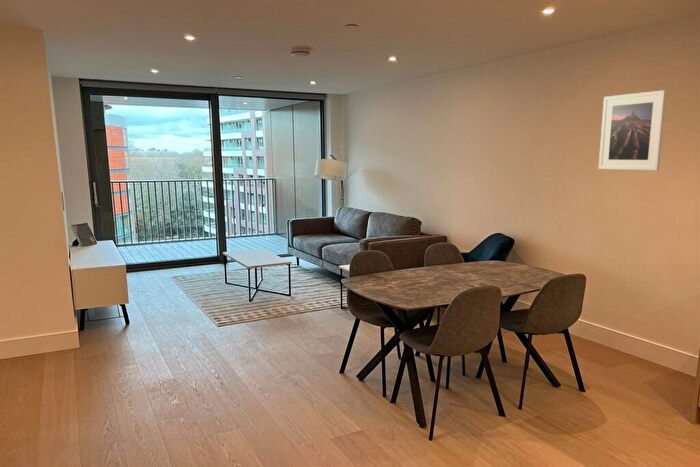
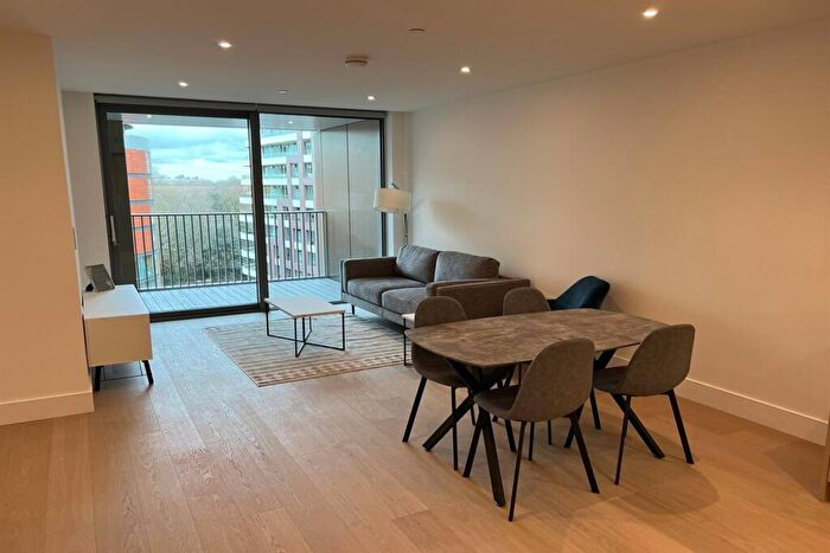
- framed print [598,89,667,171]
